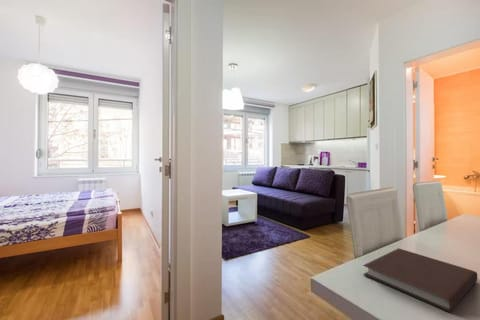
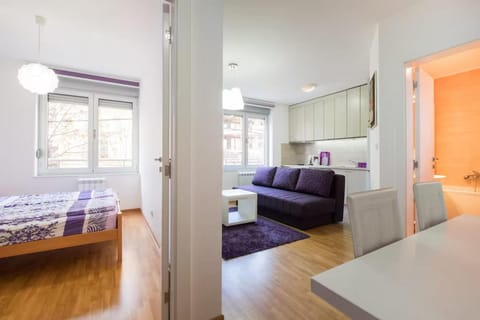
- notebook [362,247,478,313]
